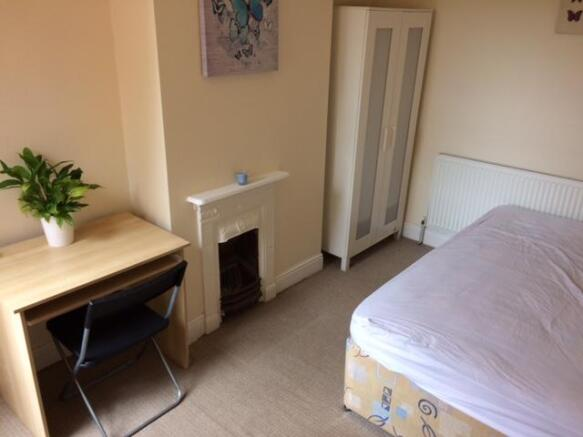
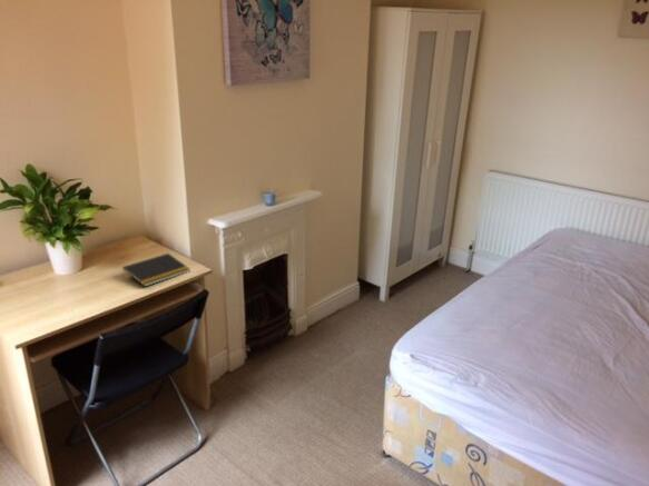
+ notepad [121,252,191,288]
